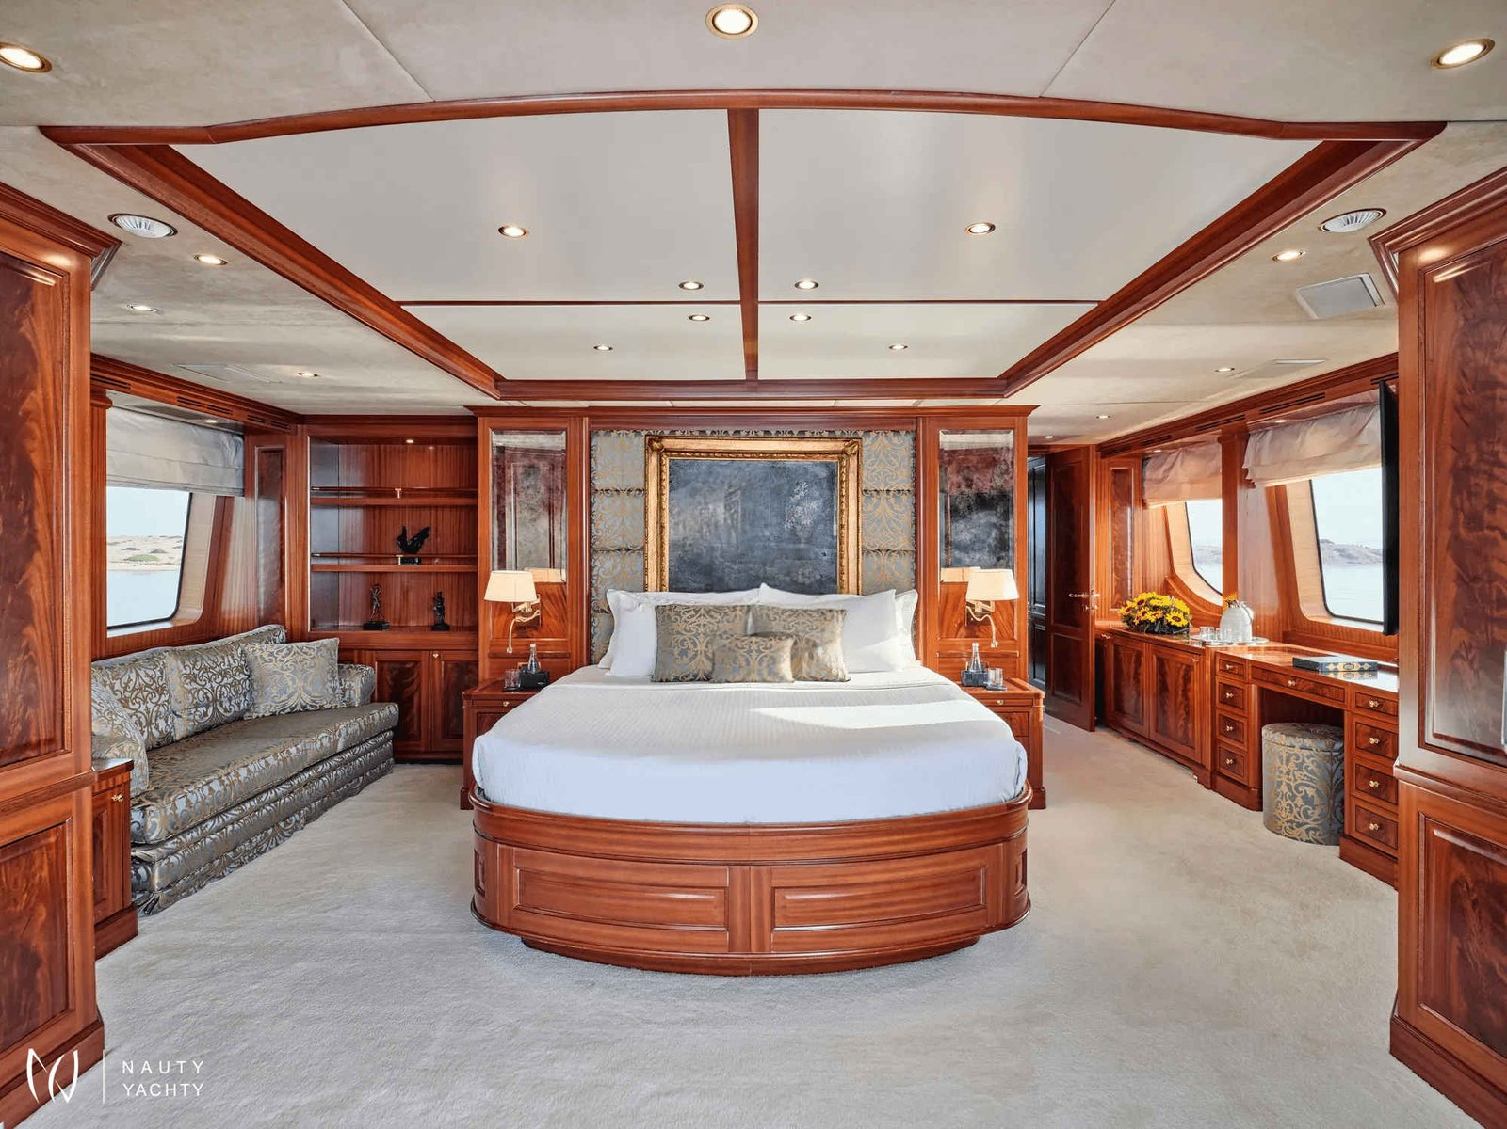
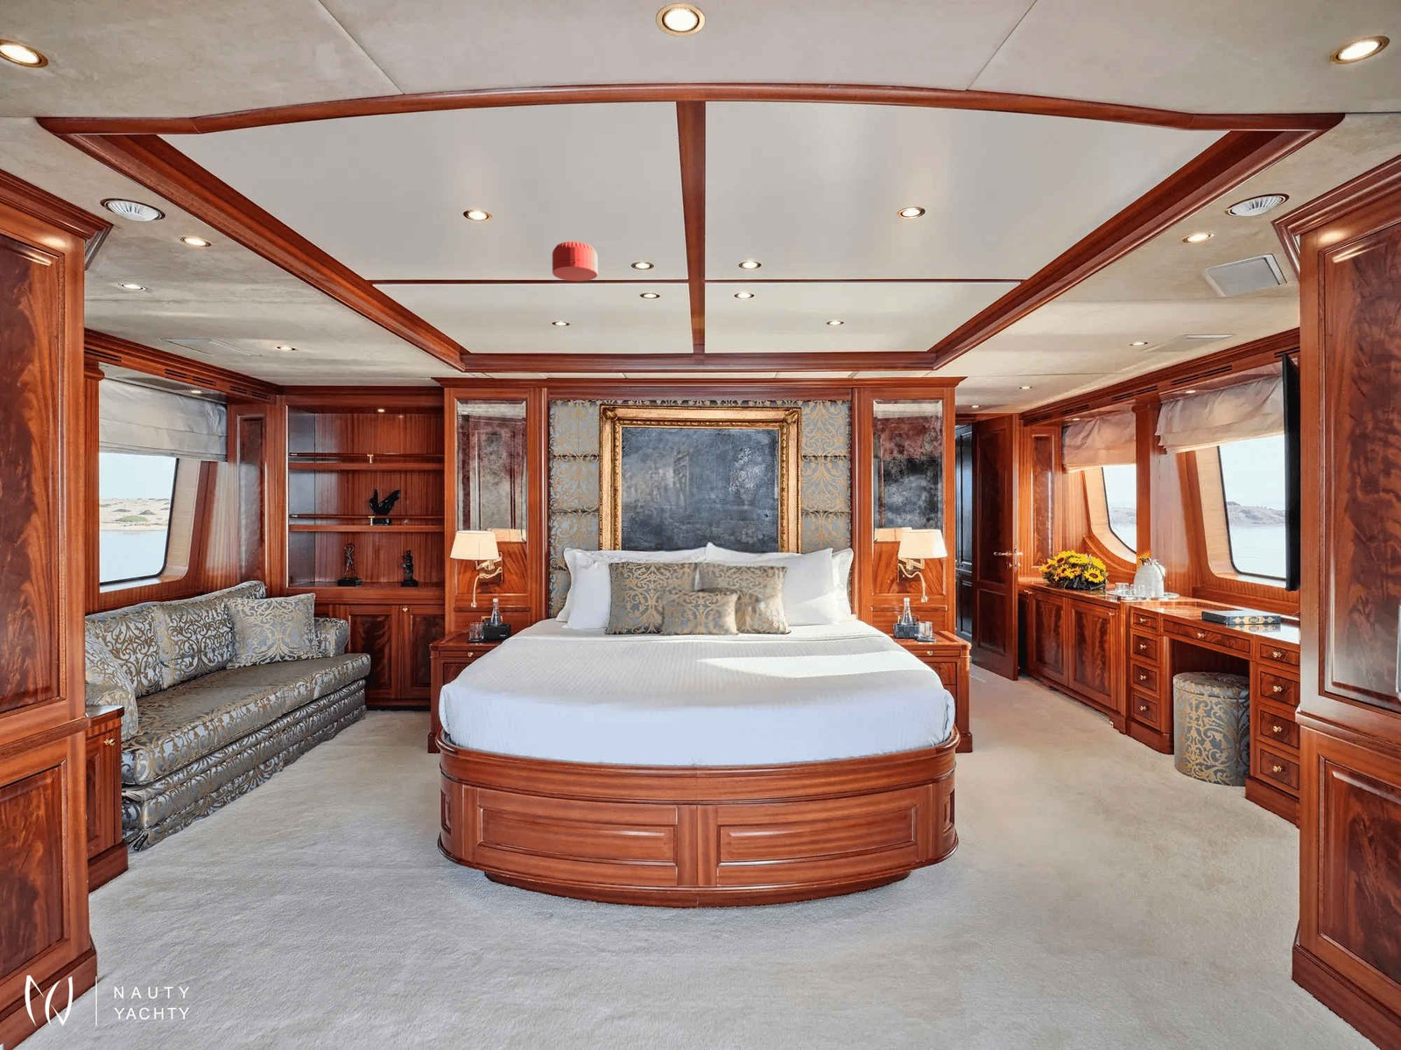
+ smoke detector [552,240,598,281]
